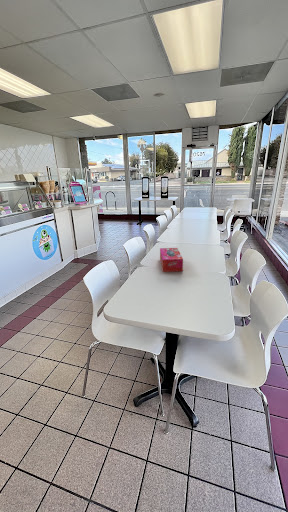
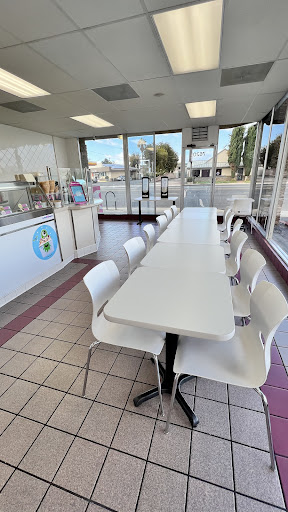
- tissue box [159,247,184,273]
